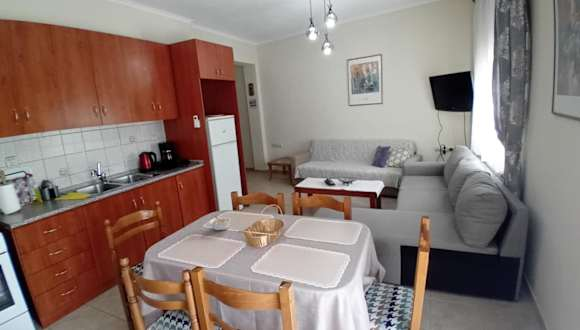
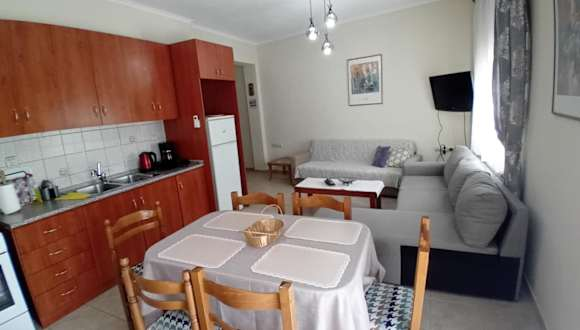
- legume [208,214,232,232]
